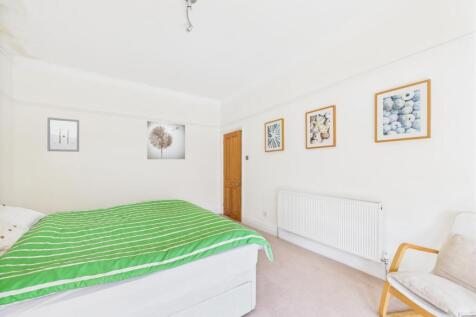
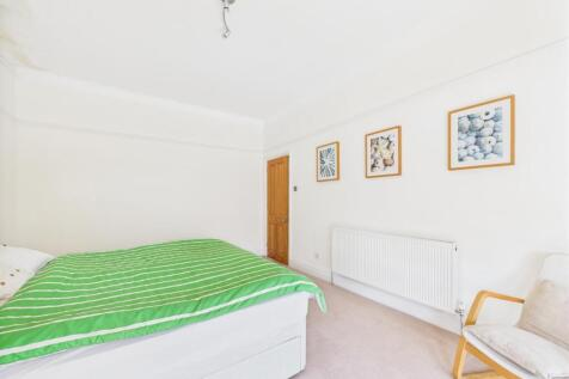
- wall art [146,120,186,160]
- wall art [46,116,80,153]
